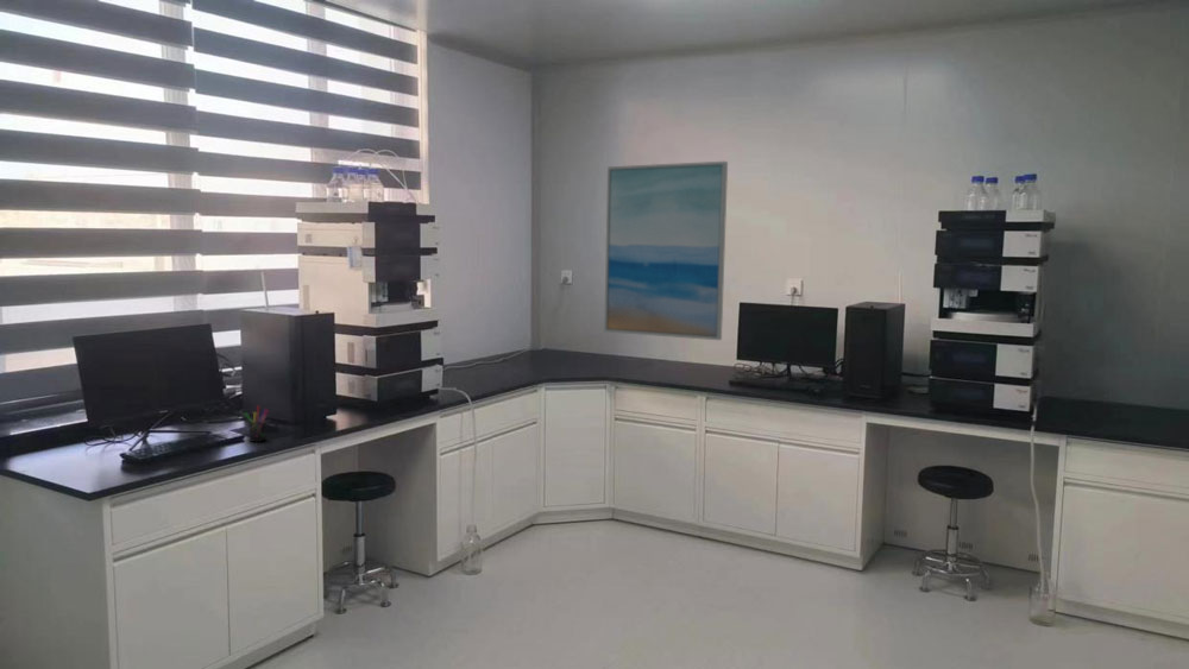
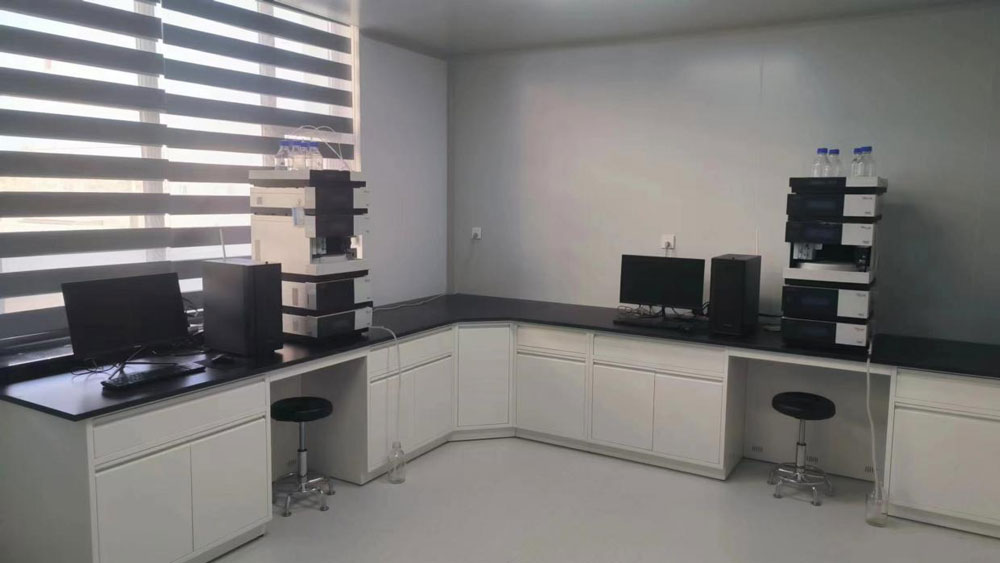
- pen holder [244,404,270,443]
- wall art [603,160,729,341]
